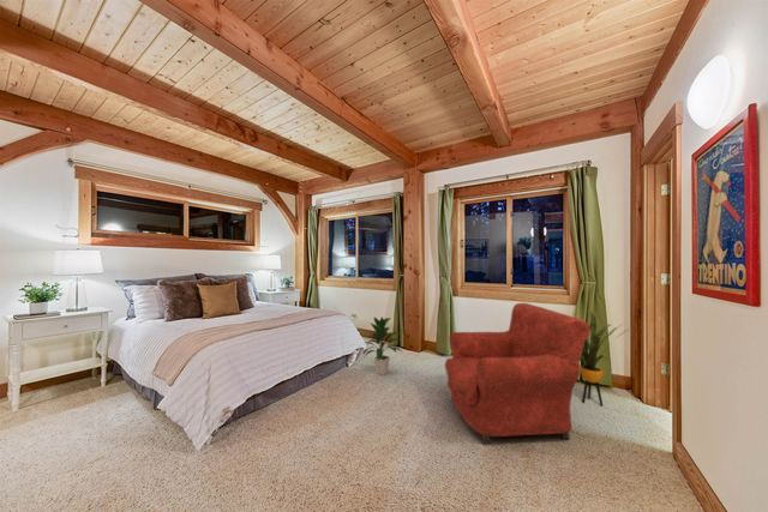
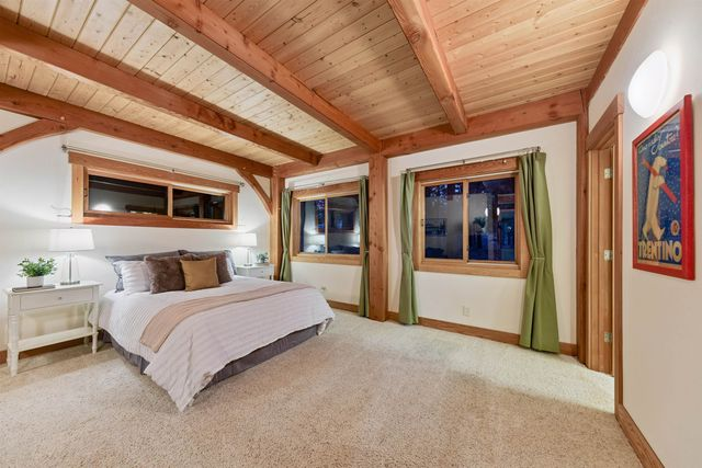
- armchair [444,302,590,446]
- indoor plant [362,315,403,377]
- house plant [578,308,634,406]
